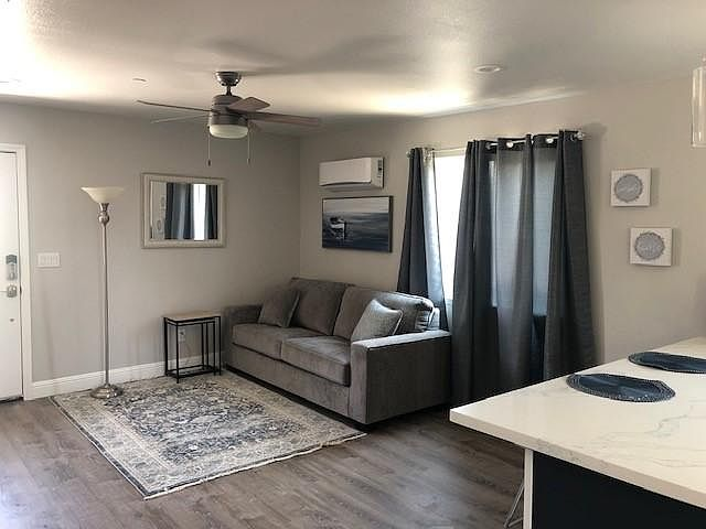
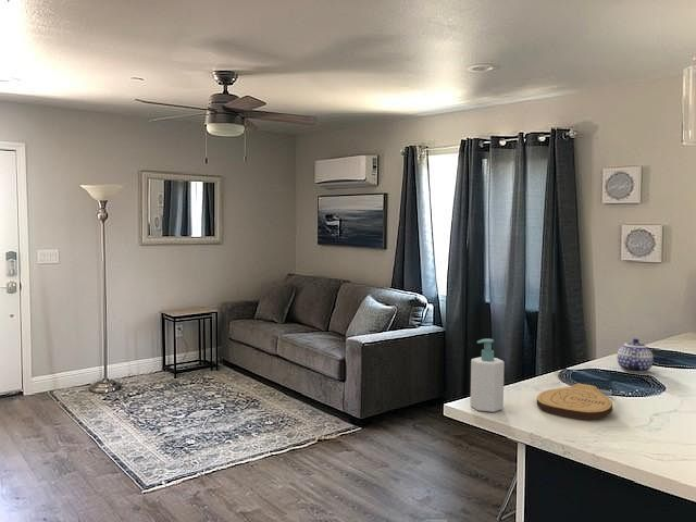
+ teapot [617,338,655,374]
+ soap bottle [470,338,506,413]
+ key chain [536,383,613,420]
